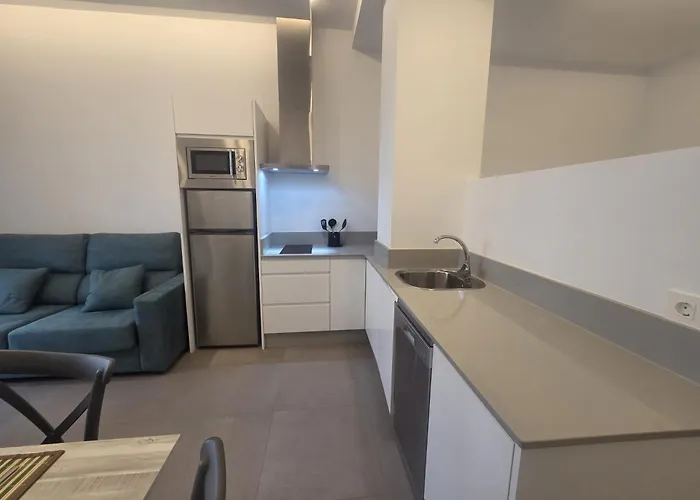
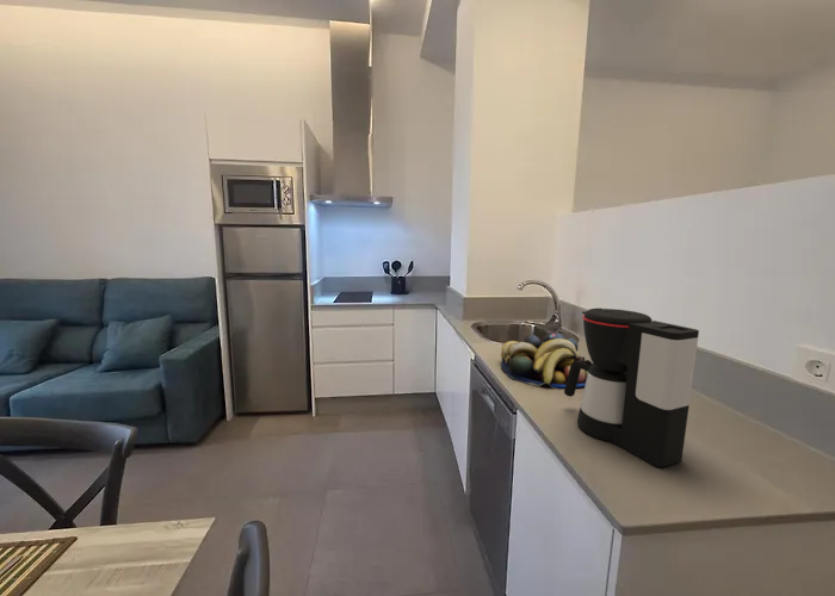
+ fruit bowl [500,331,588,390]
+ coffee maker [563,308,700,468]
